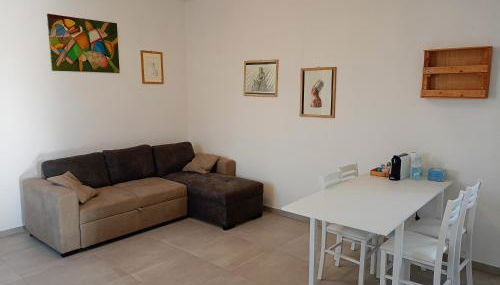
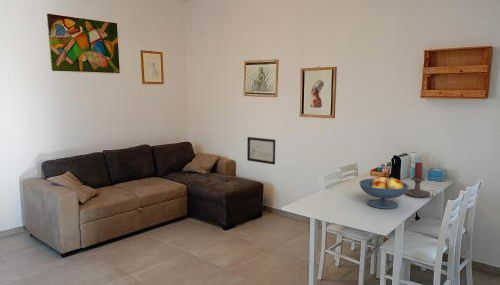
+ fruit bowl [358,176,410,210]
+ wall art [246,136,276,166]
+ candle holder [404,161,438,198]
